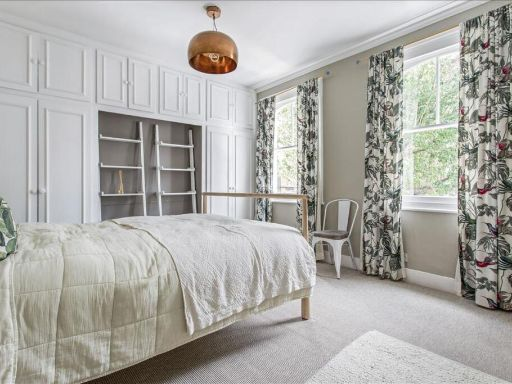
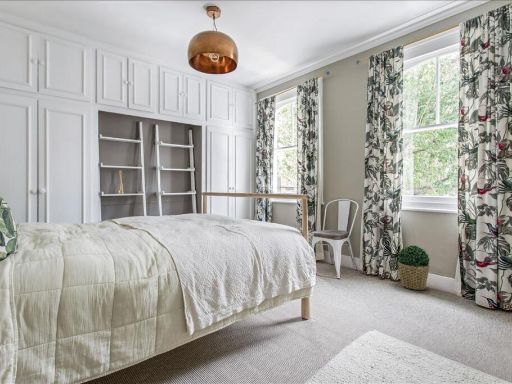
+ potted plant [397,245,431,291]
